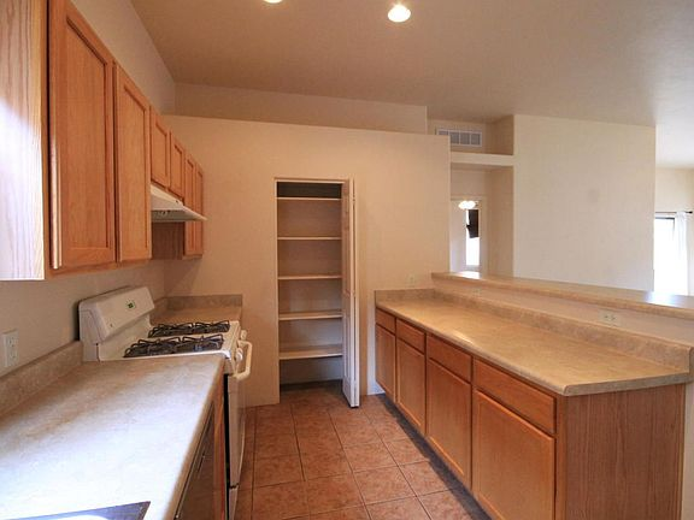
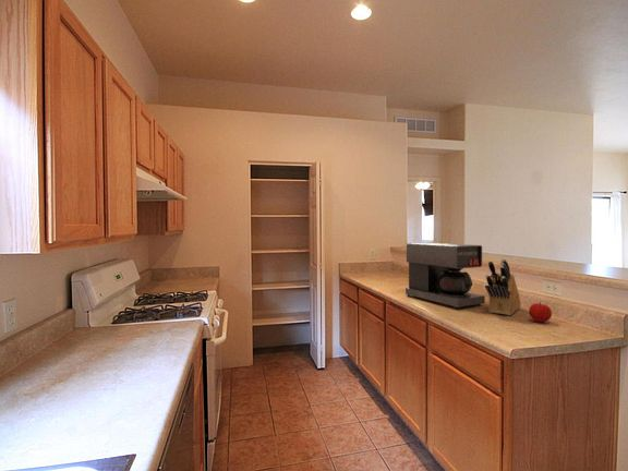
+ fruit [528,301,553,324]
+ knife block [484,258,522,316]
+ coffee maker [404,242,486,310]
